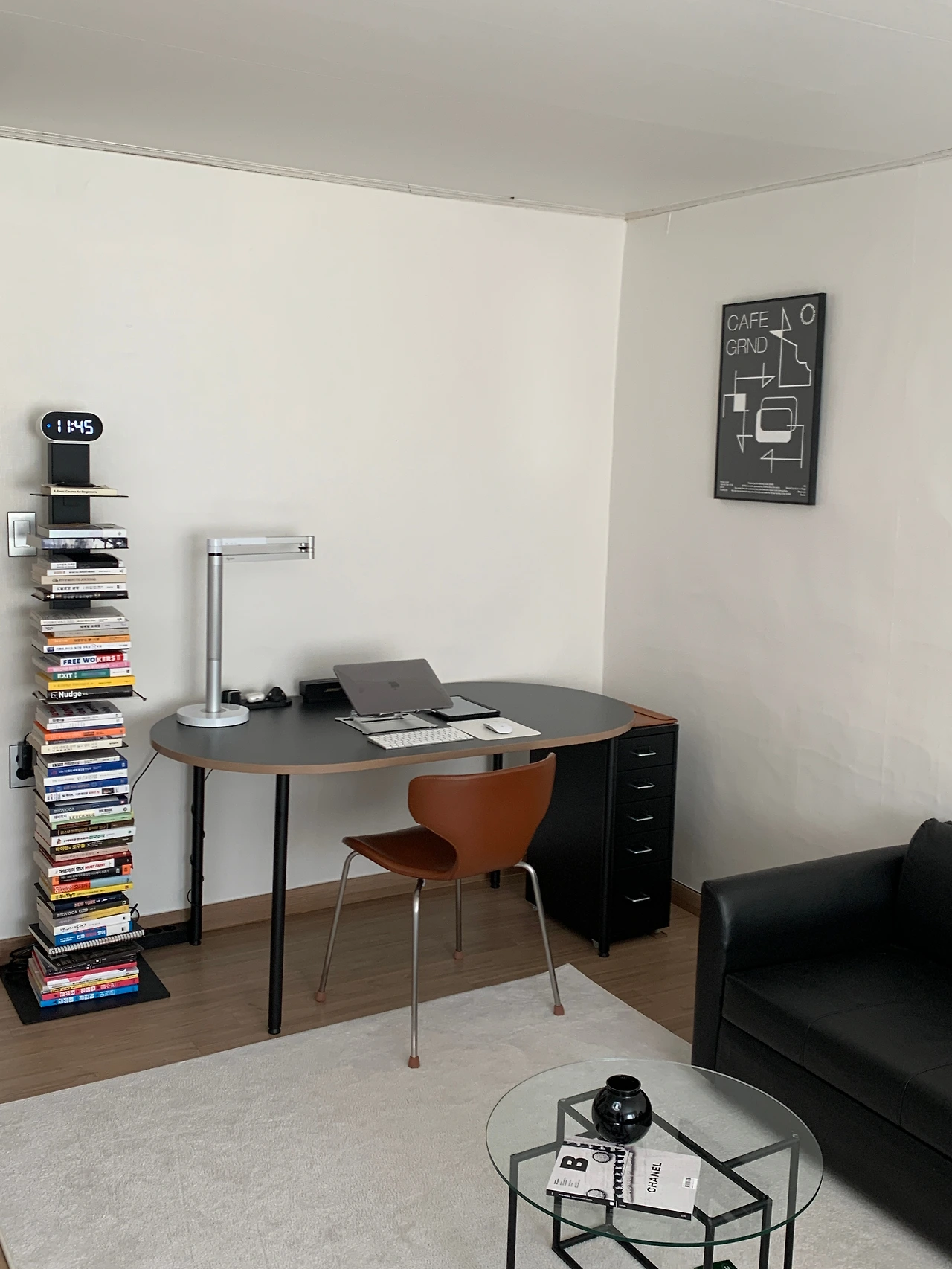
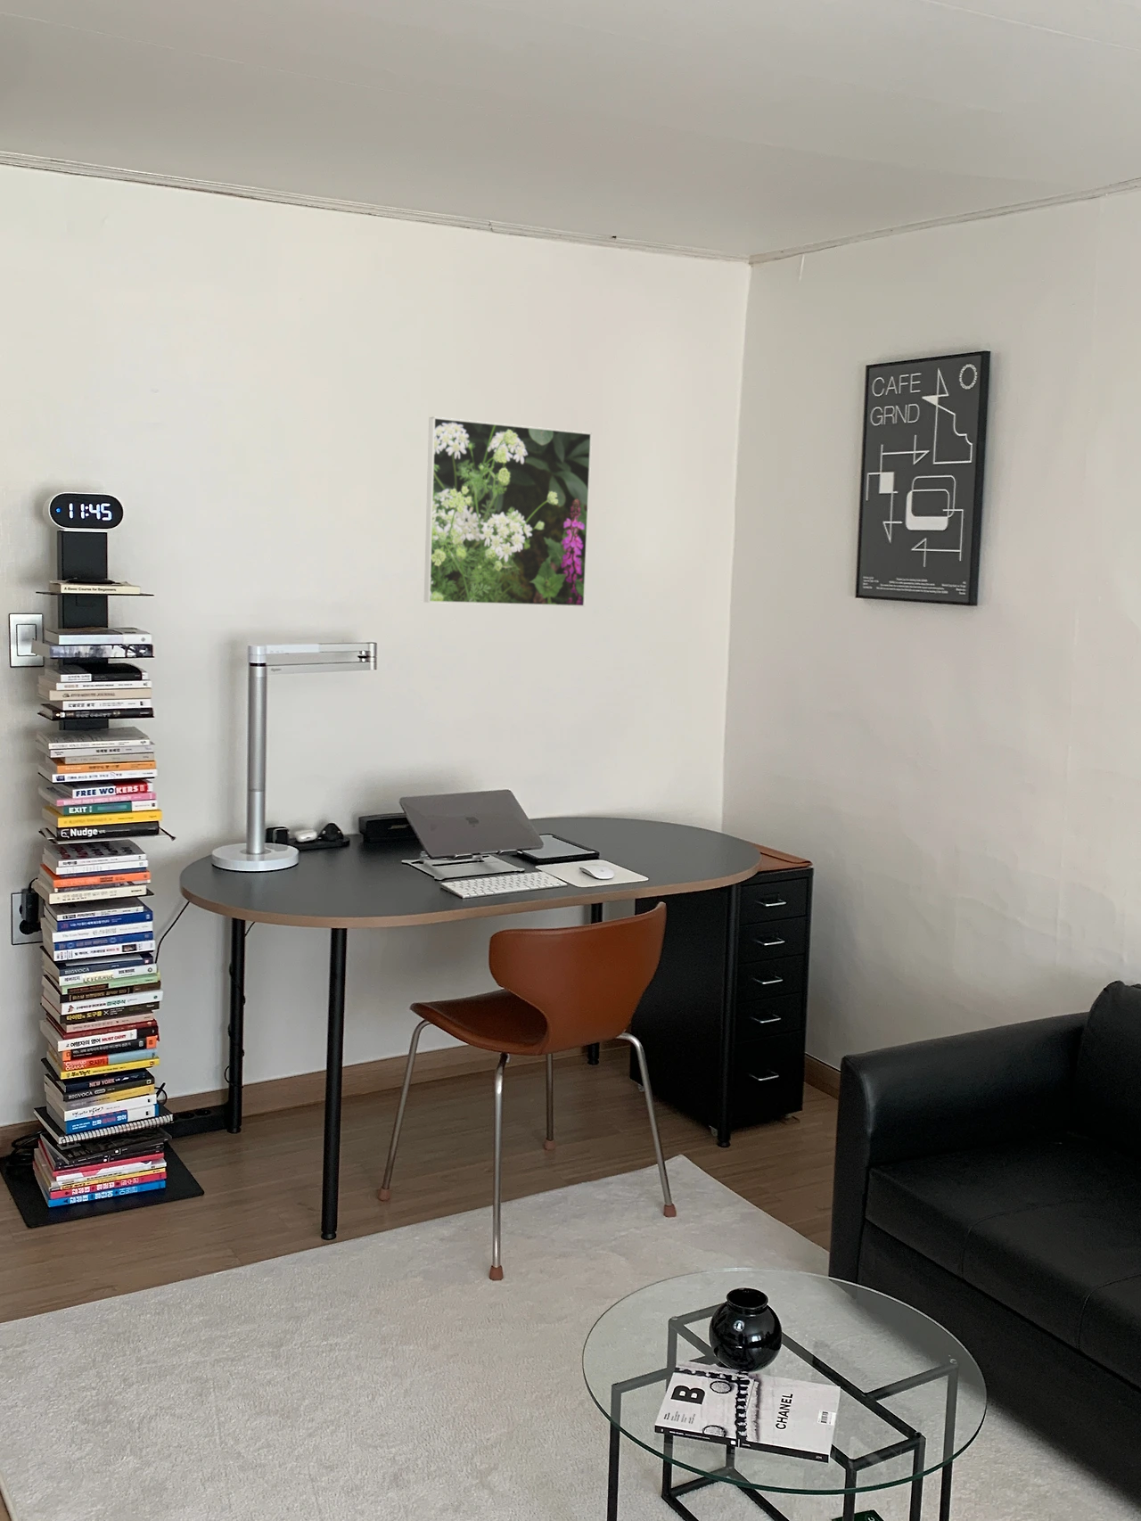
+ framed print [423,416,593,608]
